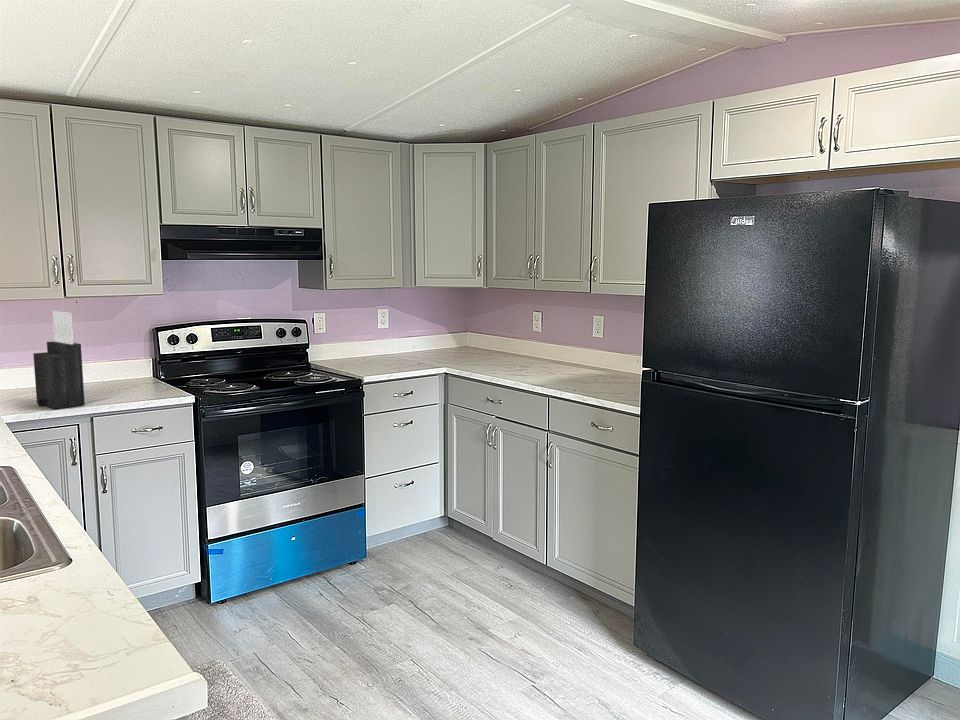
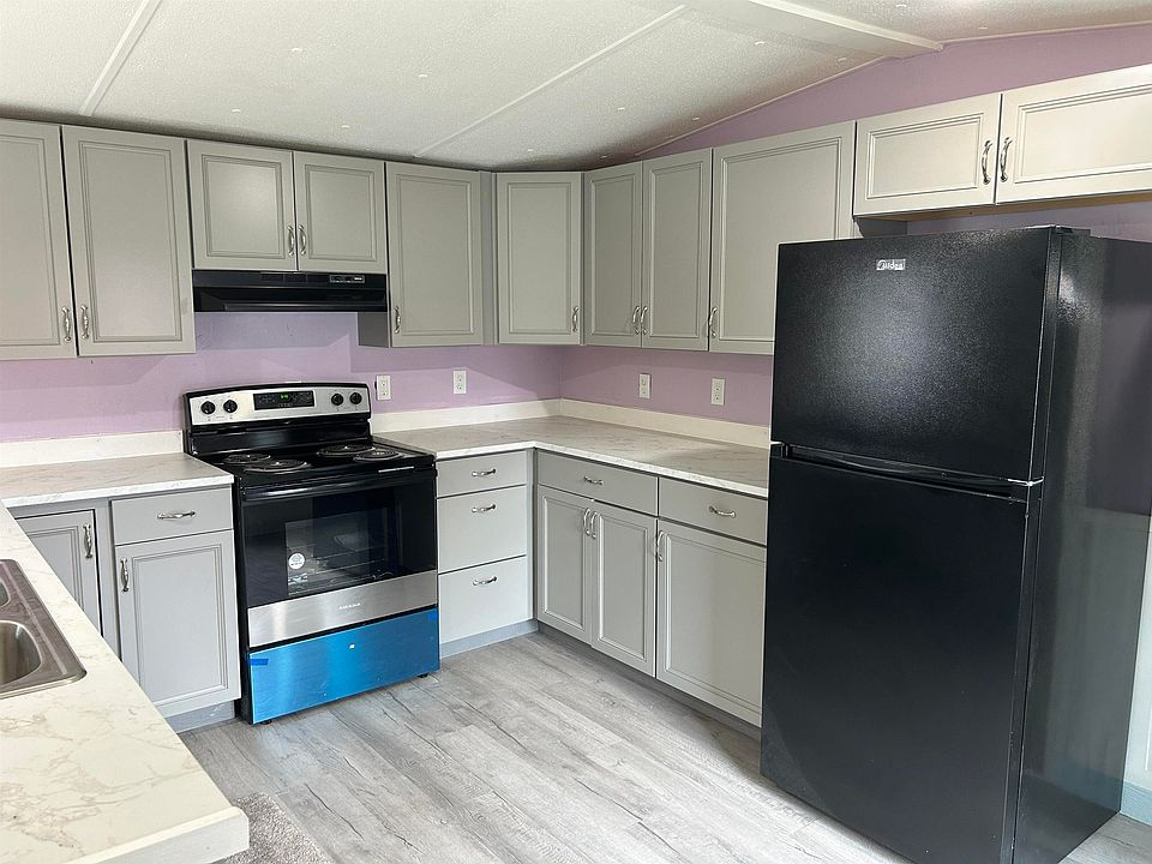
- knife block [32,310,86,410]
